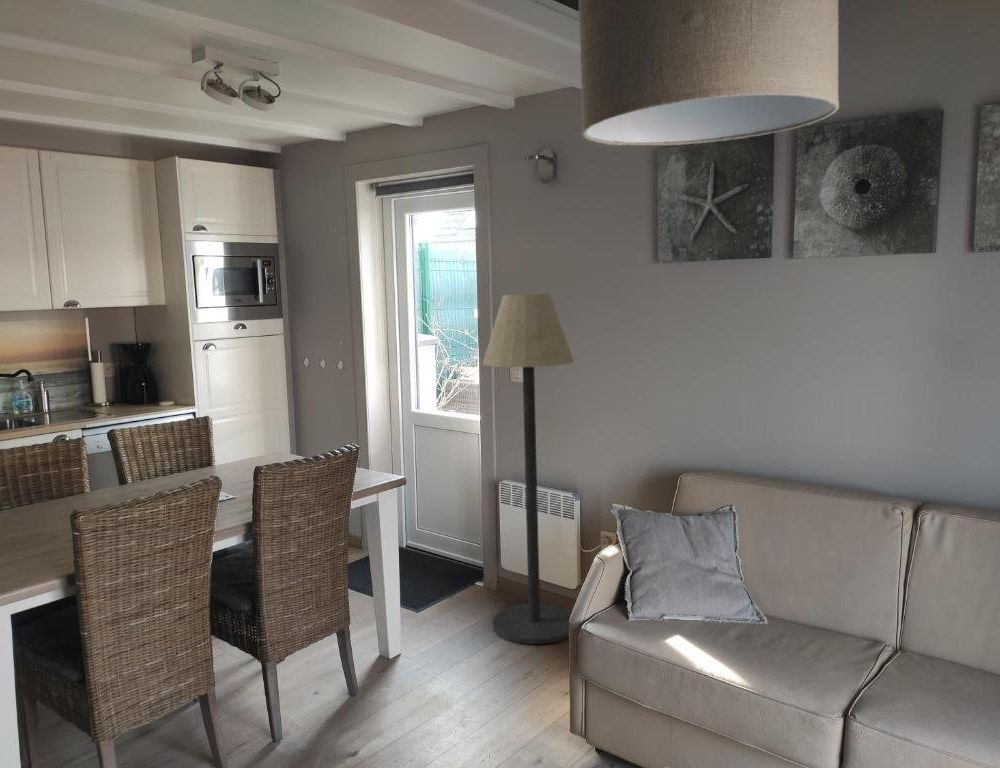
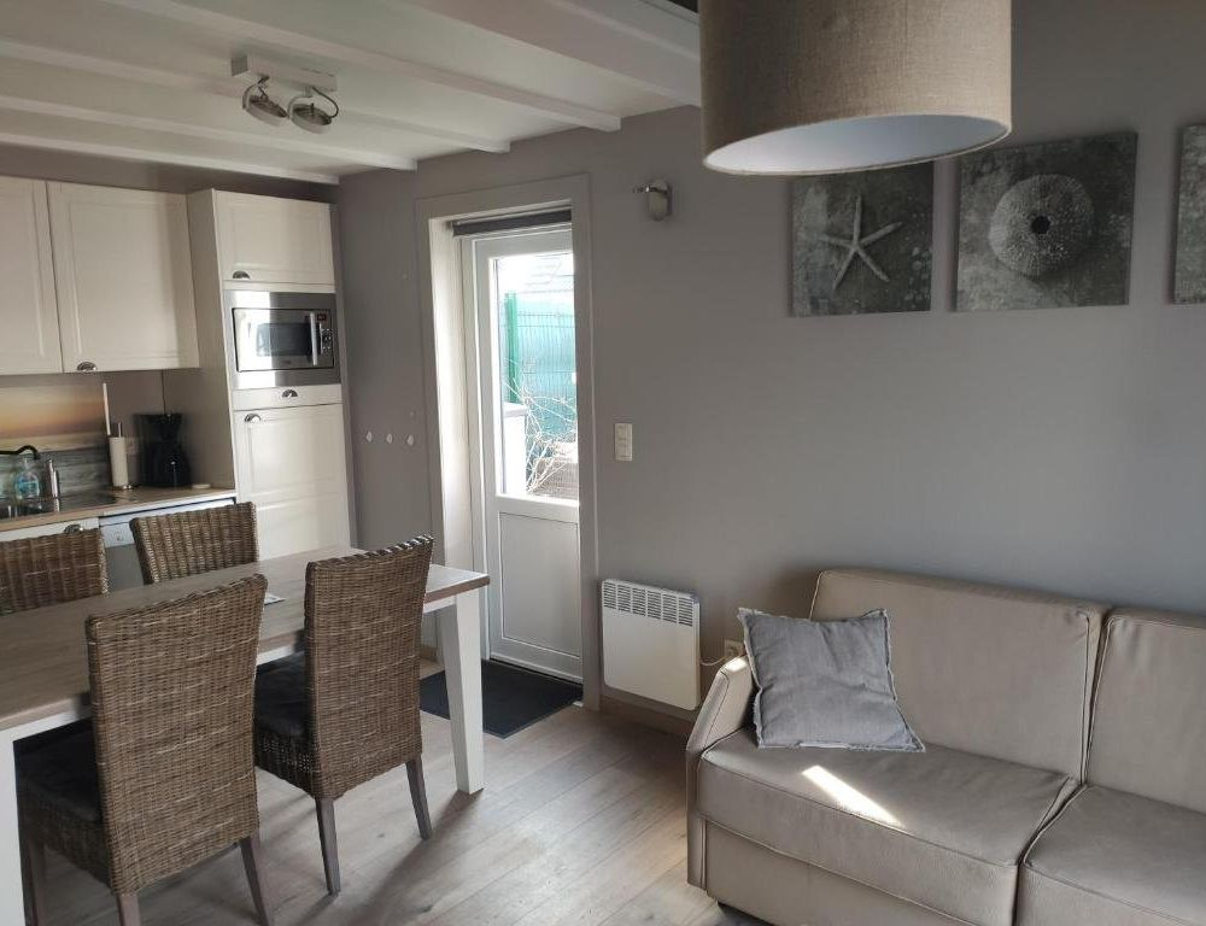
- floor lamp [482,293,575,645]
